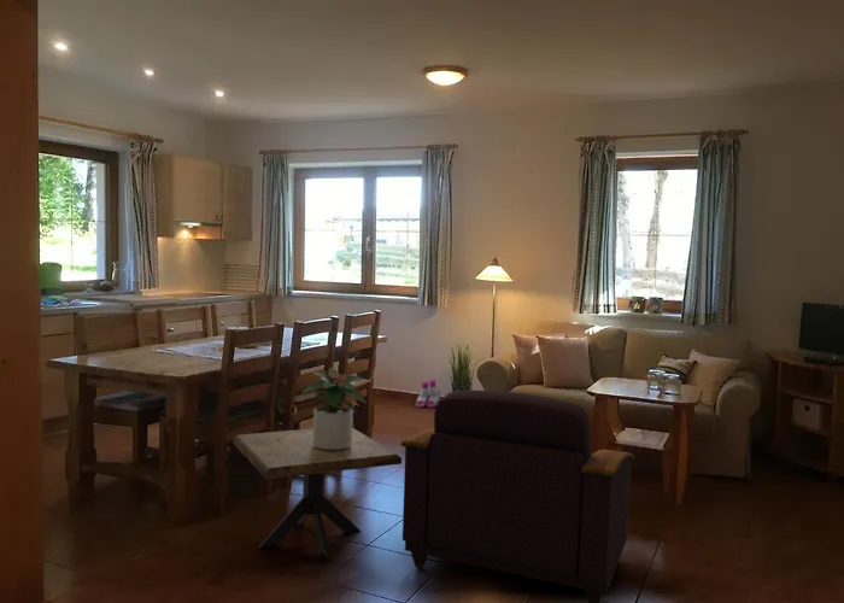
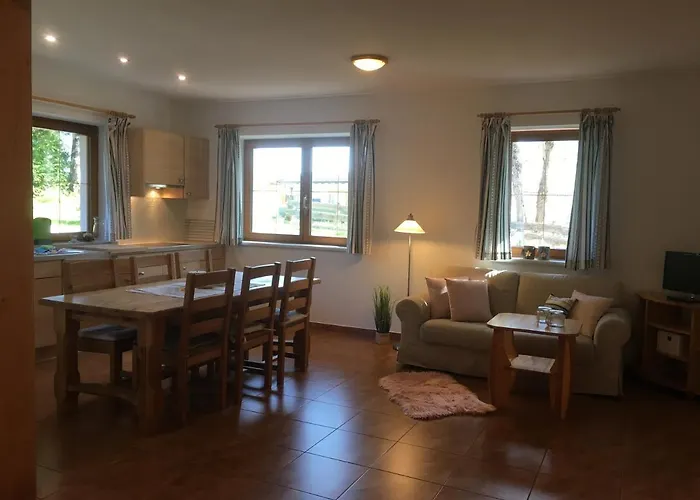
- side table [231,427,403,561]
- armchair [400,390,635,603]
- potted plant [301,367,368,450]
- boots [415,379,441,409]
